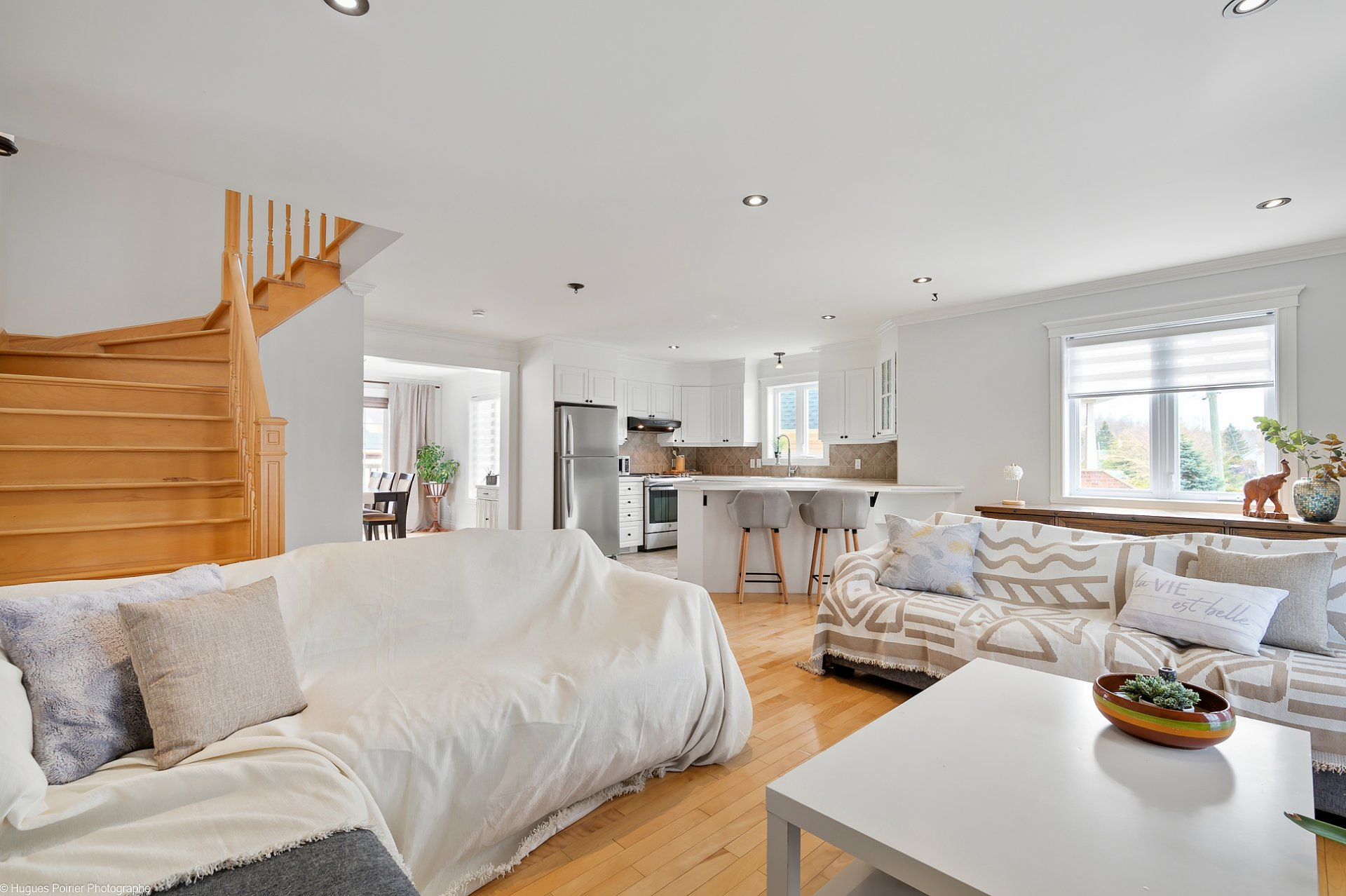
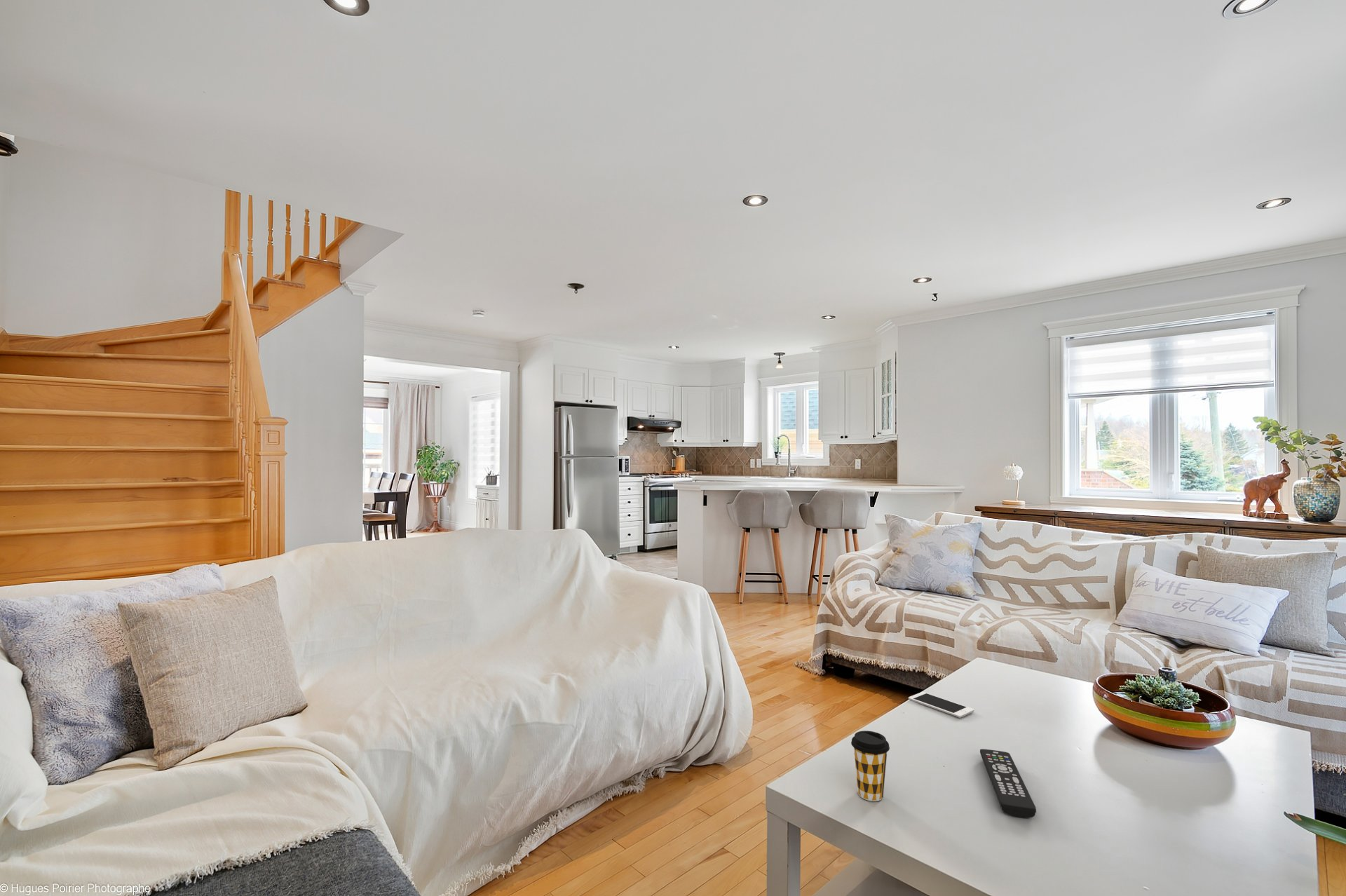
+ cell phone [908,691,974,719]
+ remote control [979,748,1037,818]
+ coffee cup [850,730,890,802]
